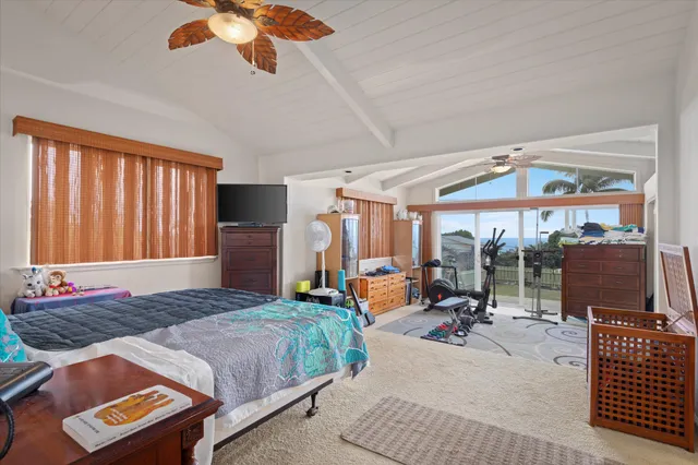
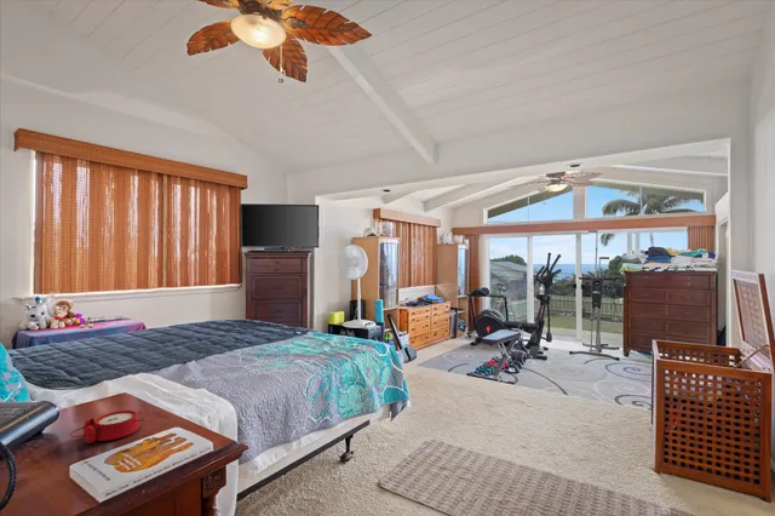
+ alarm clock [69,409,145,445]
